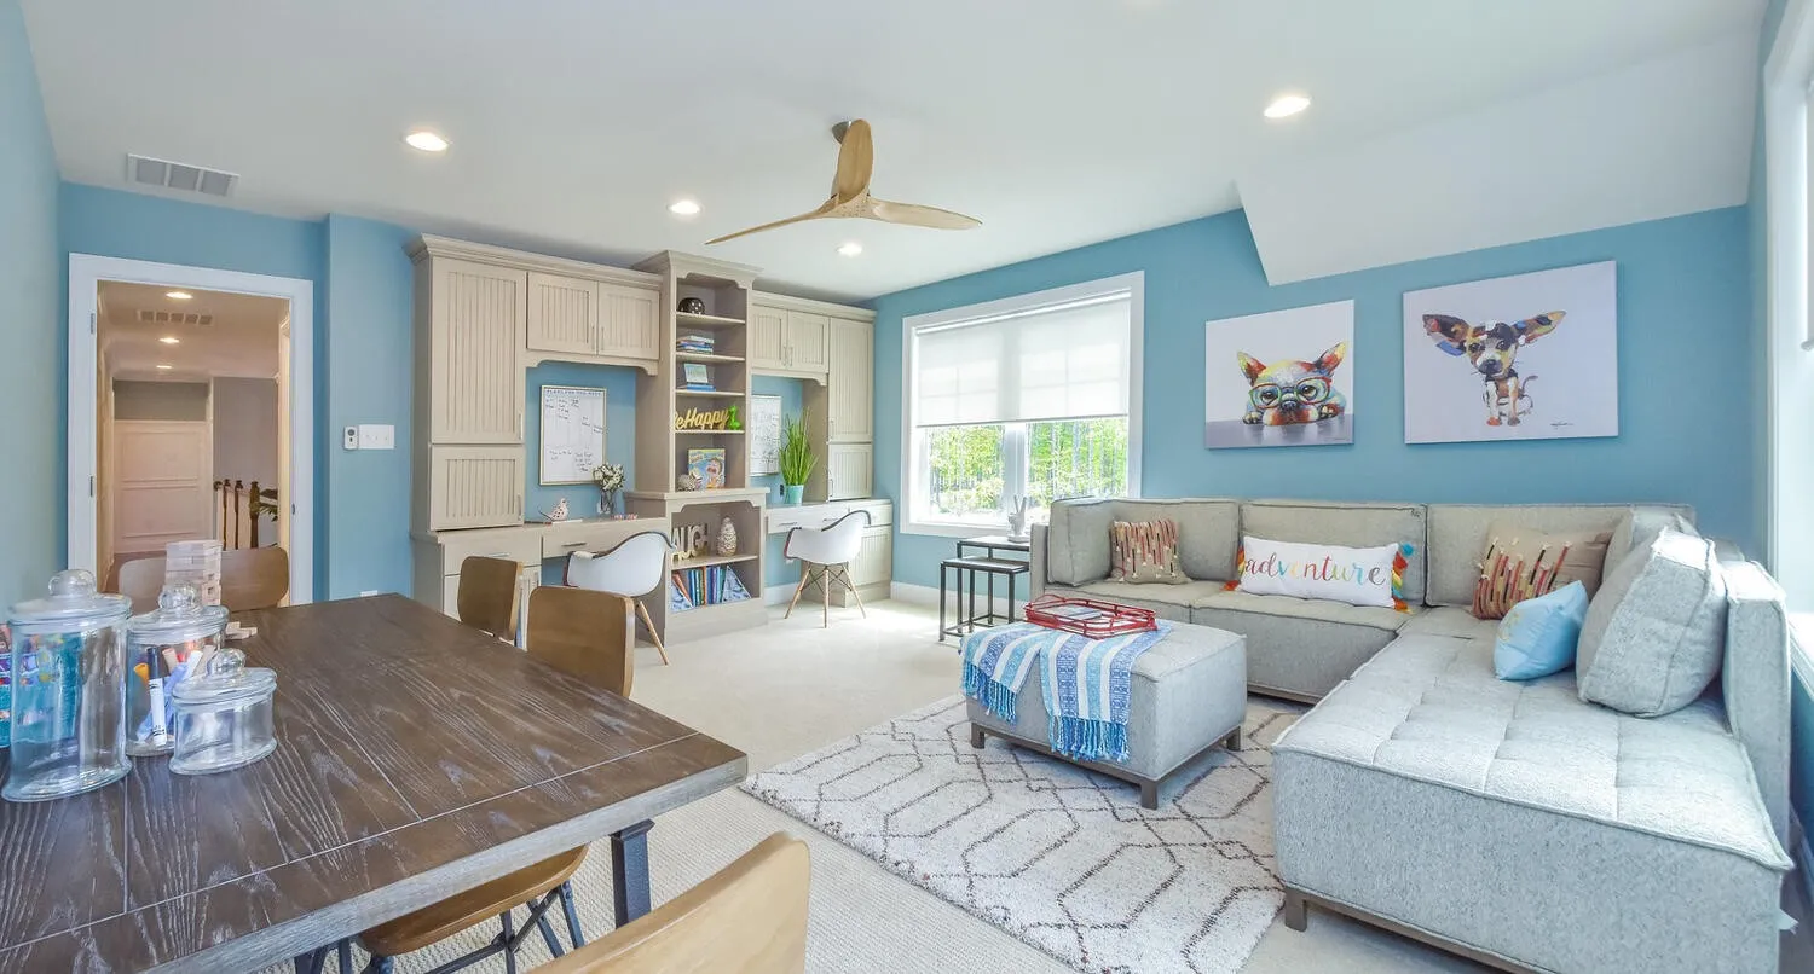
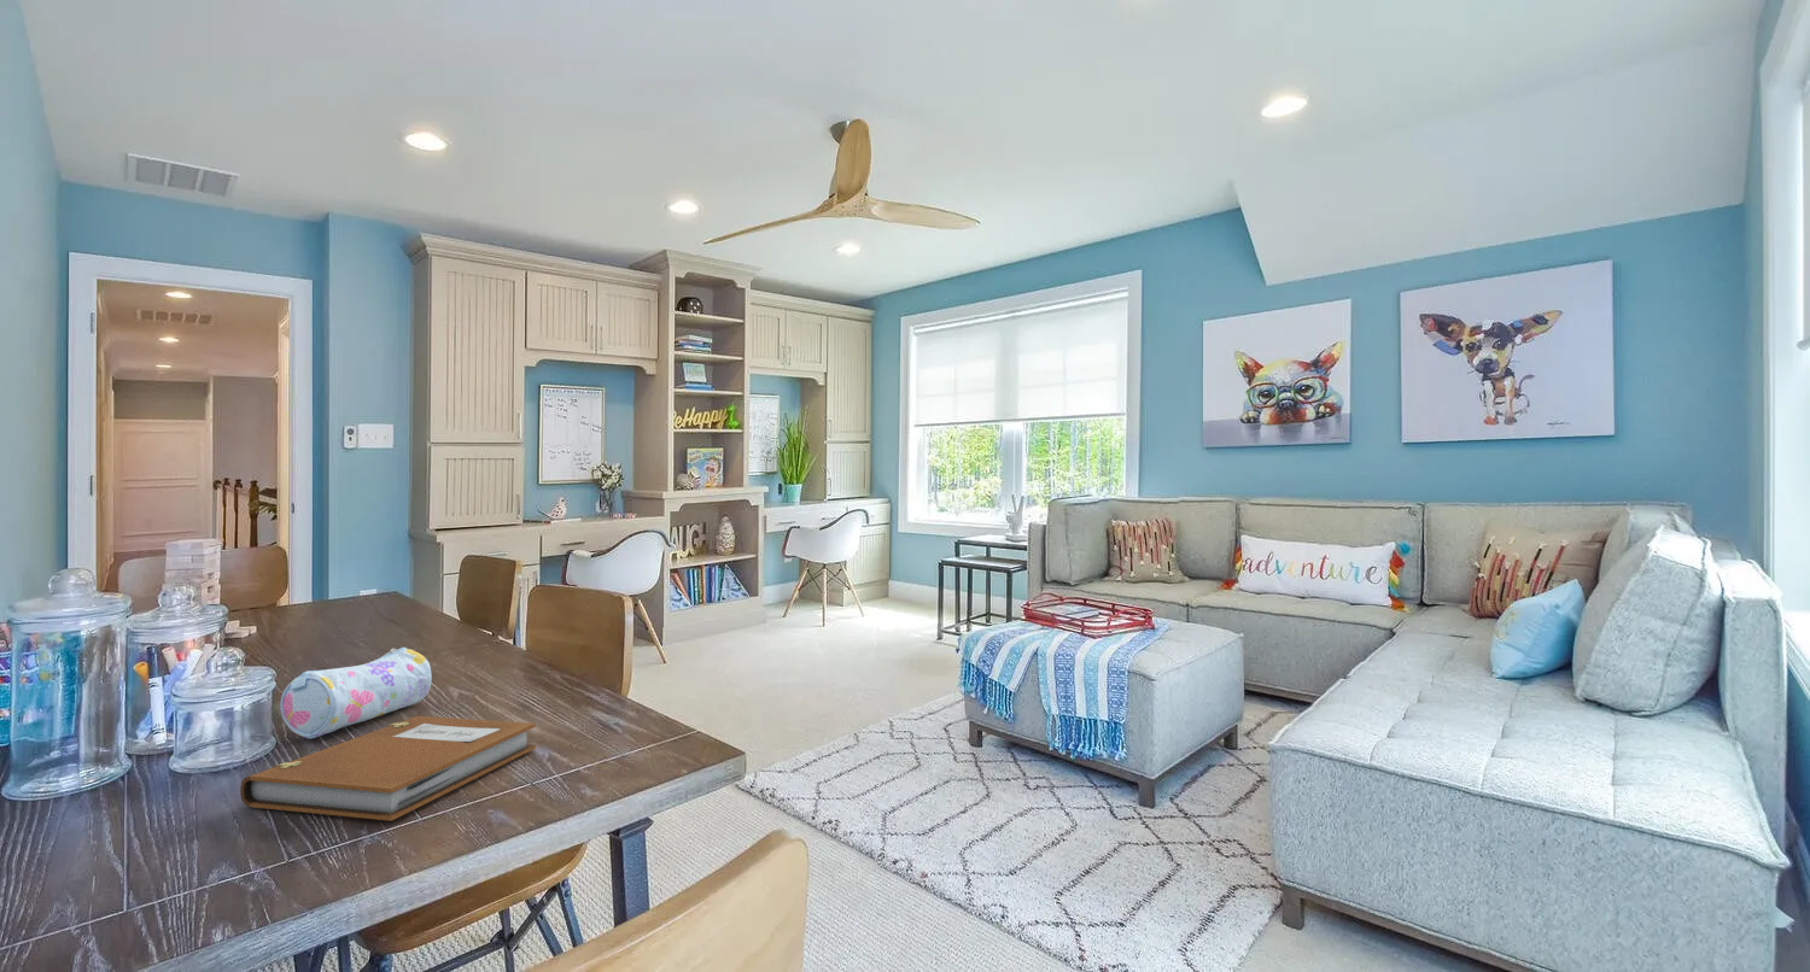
+ notebook [239,715,537,822]
+ pencil case [279,646,433,739]
